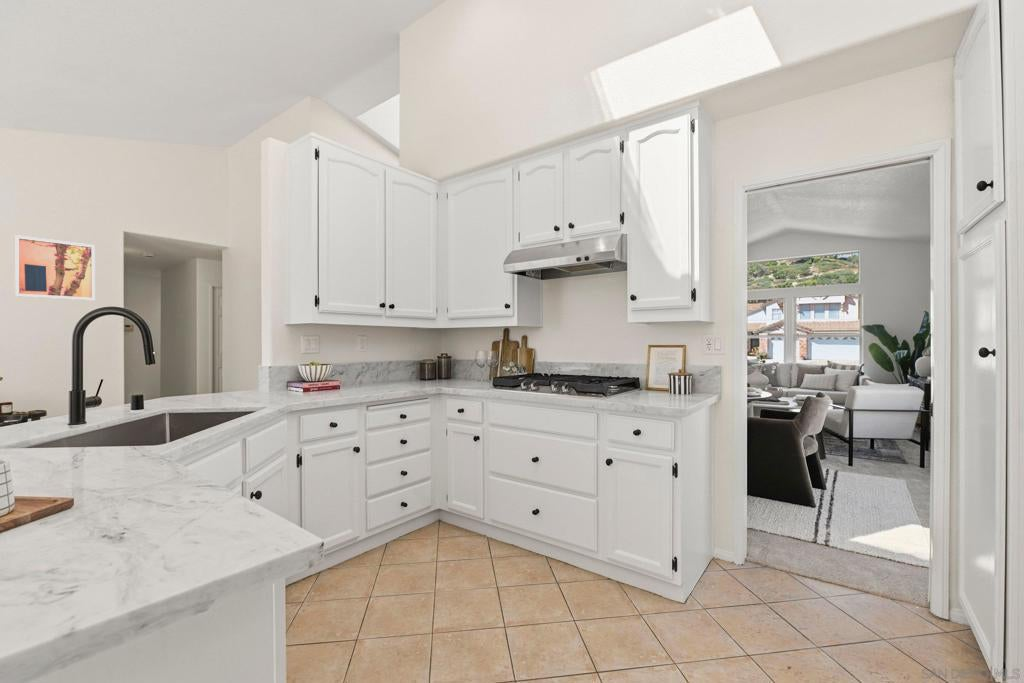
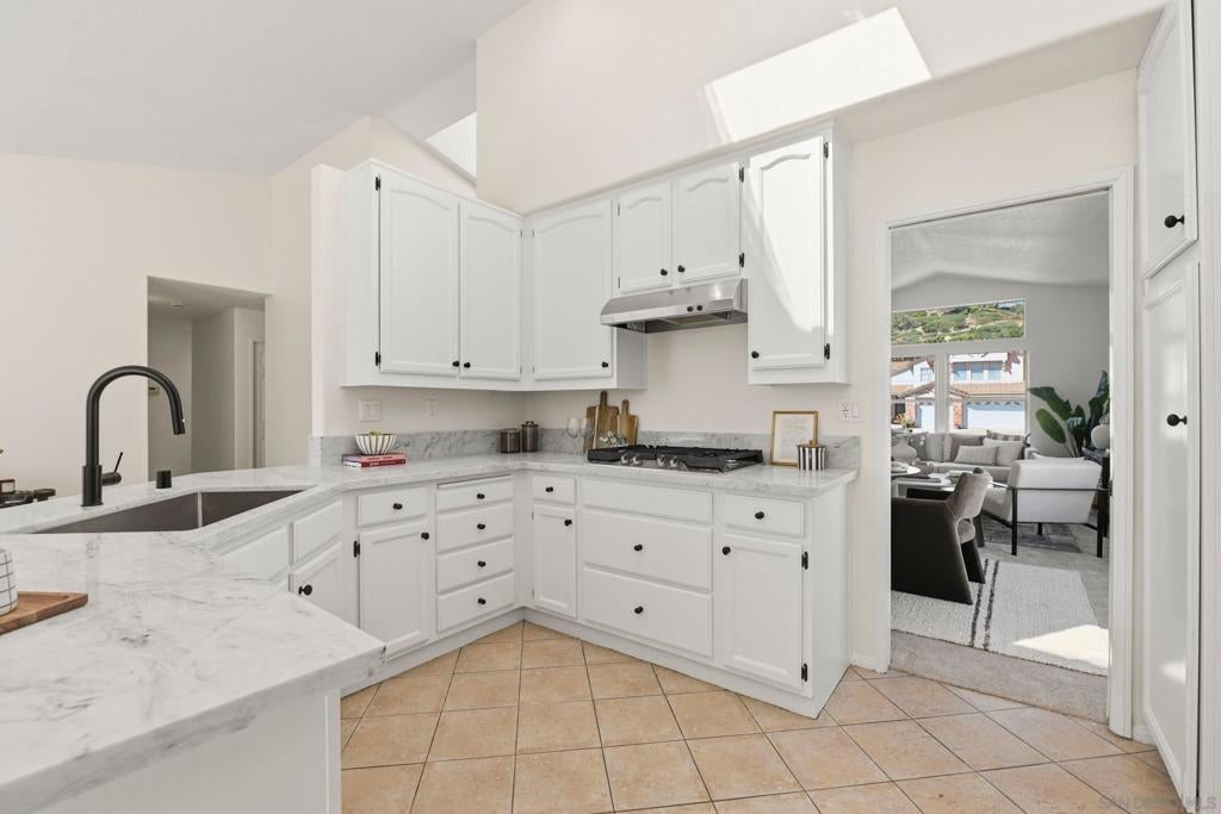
- wall art [13,234,96,301]
